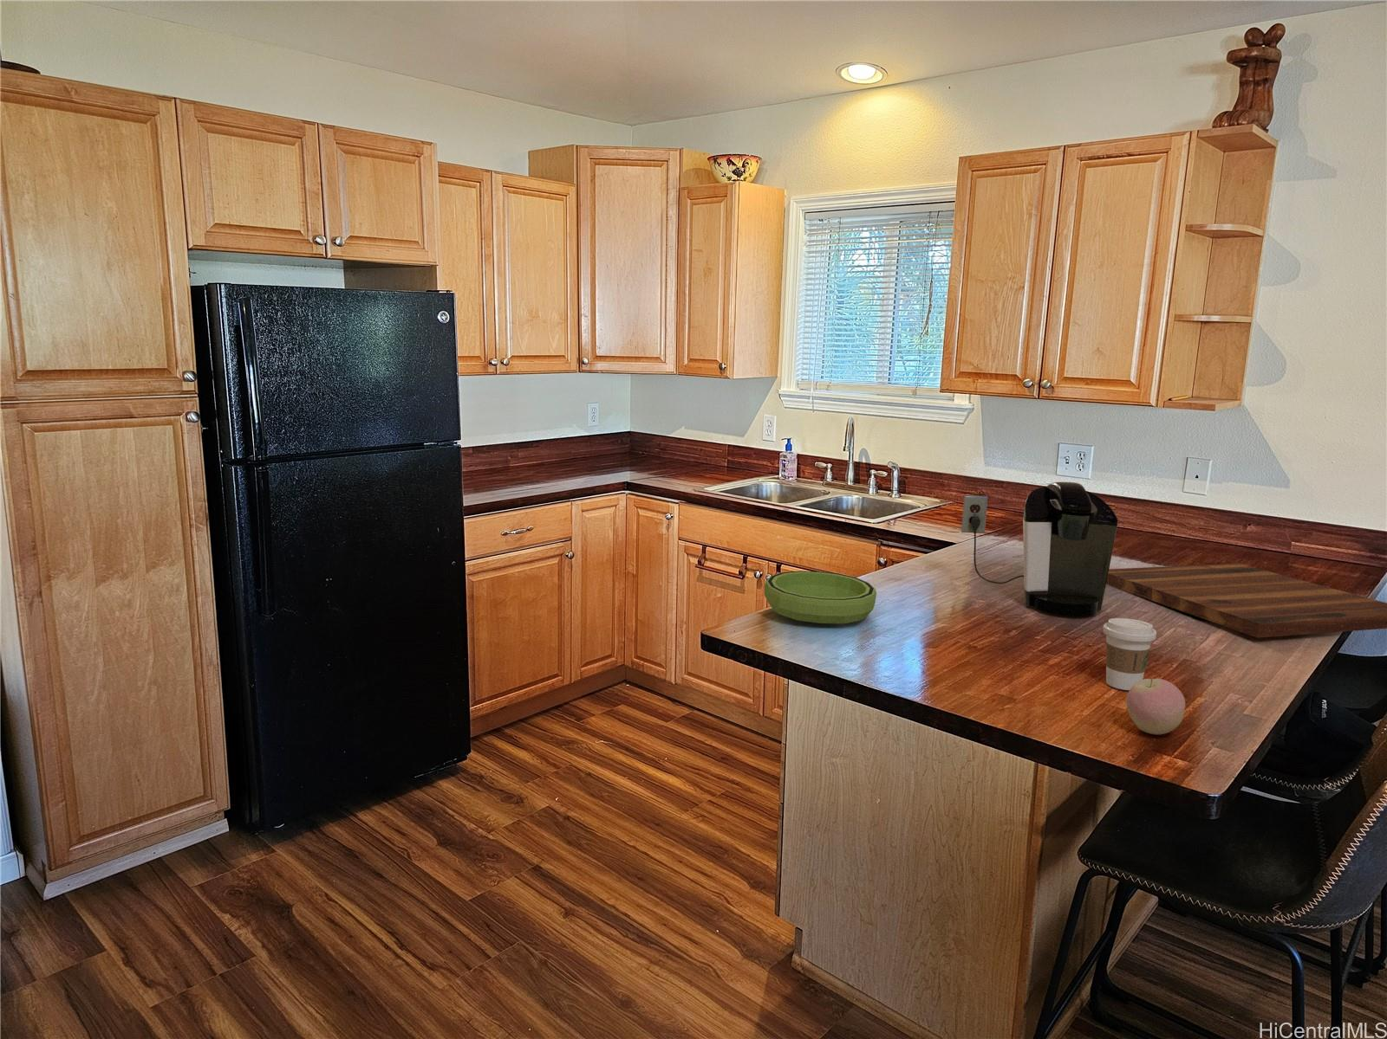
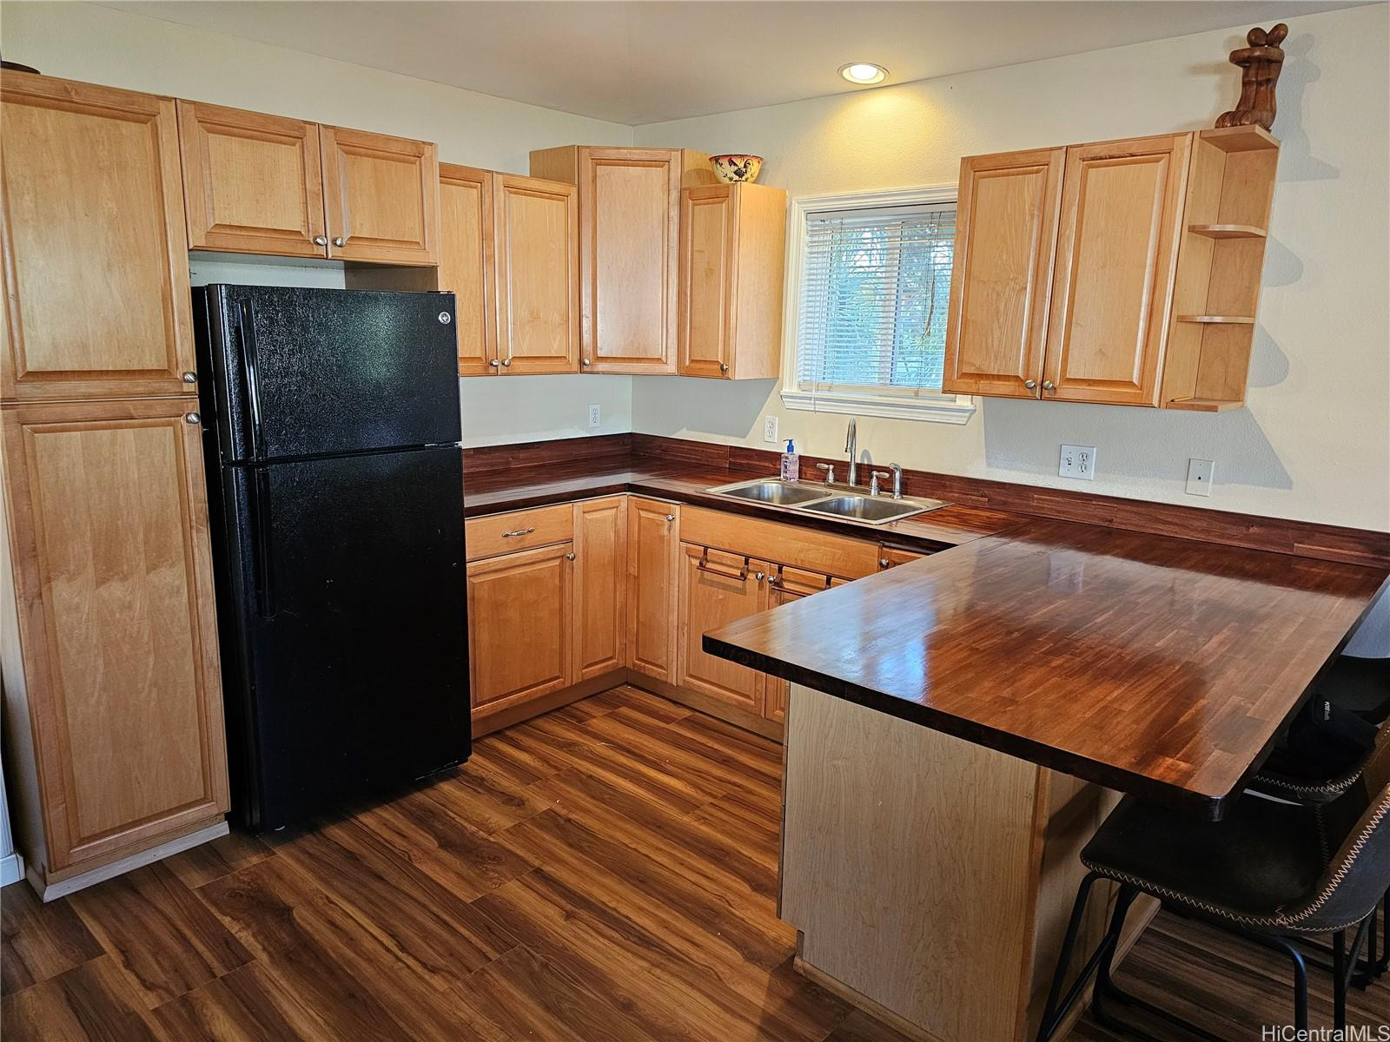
- coffee maker [960,481,1119,618]
- coffee cup [1102,618,1158,691]
- apple [1125,676,1186,736]
- cutting board [1106,563,1387,638]
- bowl [763,570,877,624]
